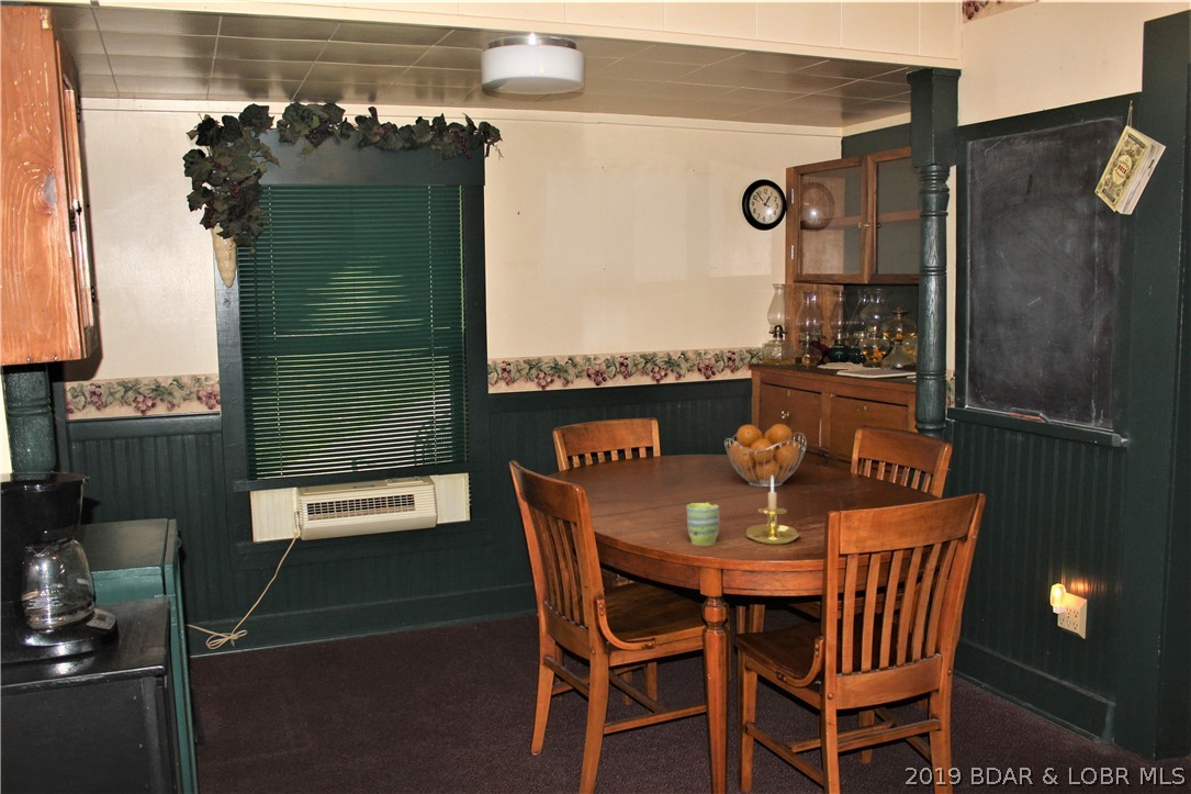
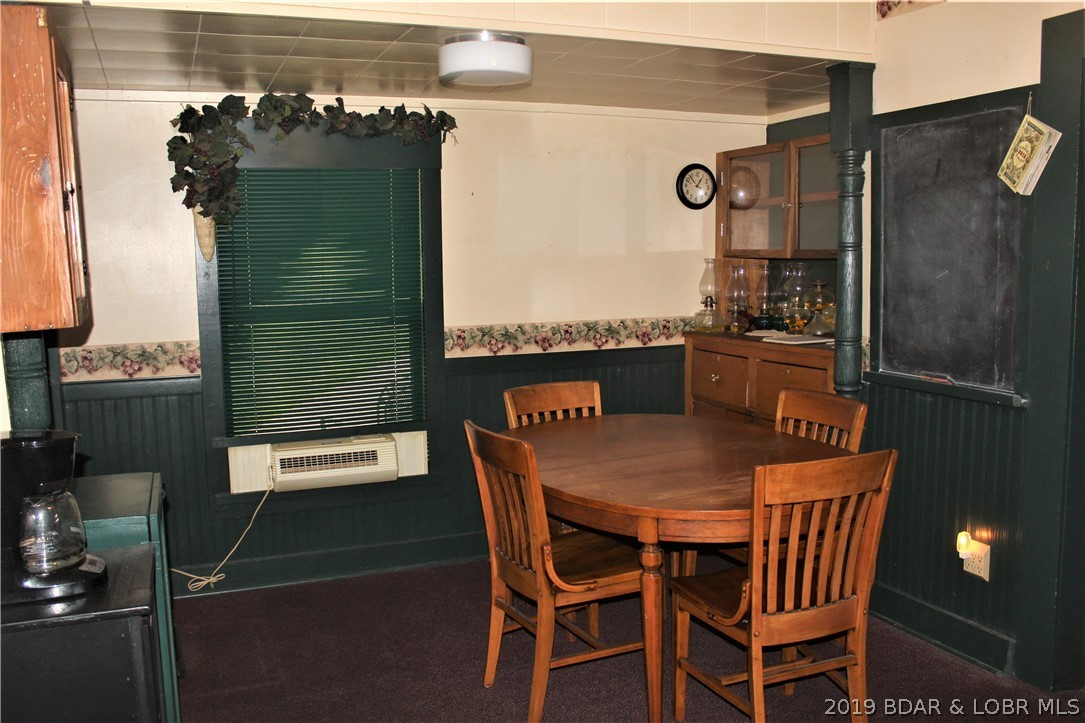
- candle holder [745,476,800,546]
- fruit basket [723,423,808,488]
- mug [686,502,720,547]
